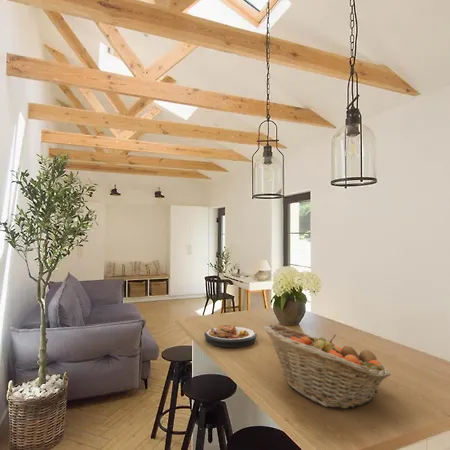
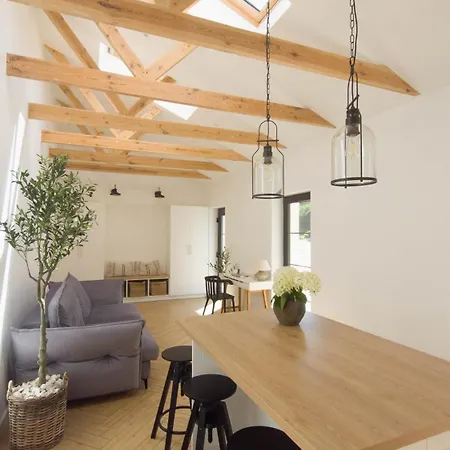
- fruit basket [263,323,392,410]
- plate [203,324,258,348]
